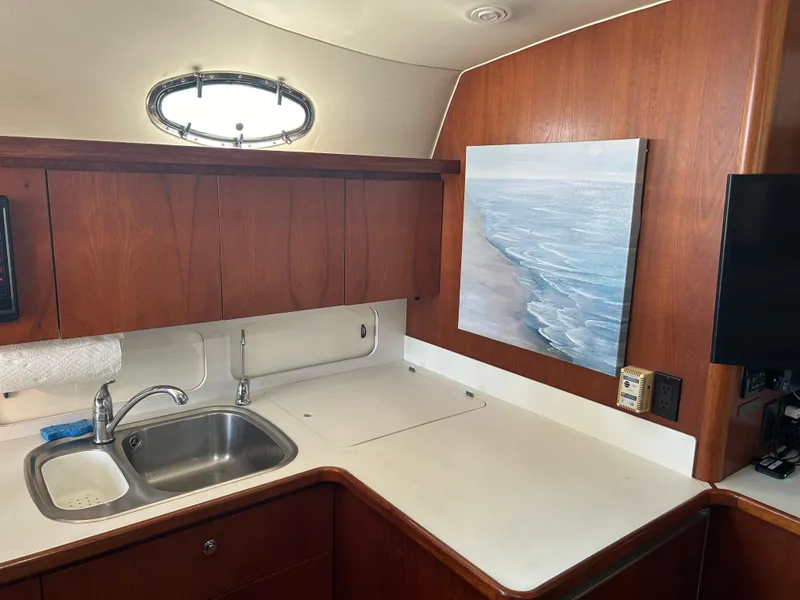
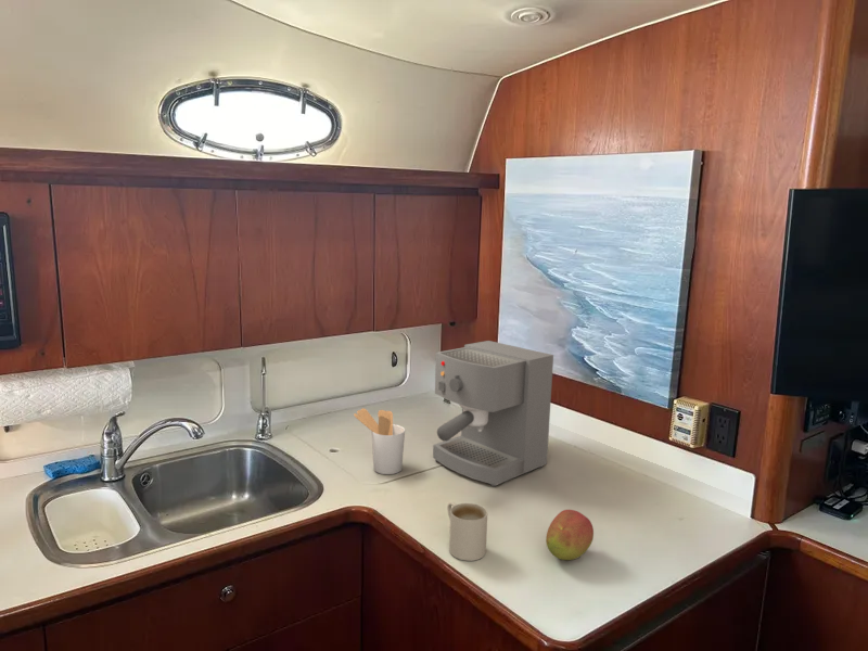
+ mug [446,501,488,562]
+ coffee maker [432,340,554,487]
+ fruit [545,509,595,561]
+ utensil holder [353,407,406,475]
